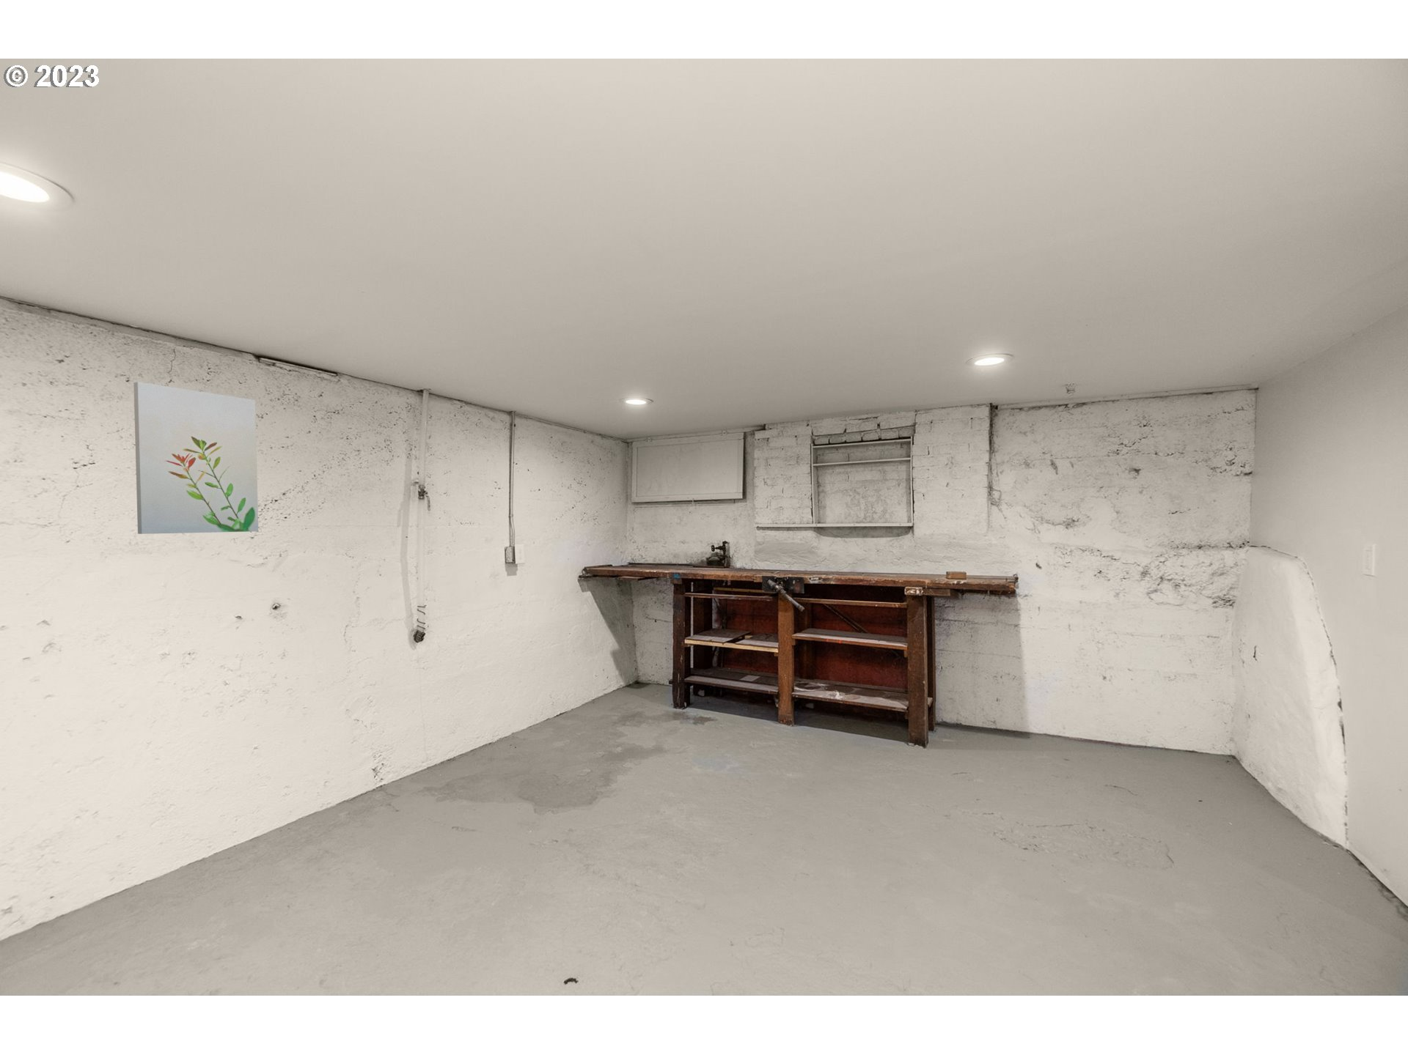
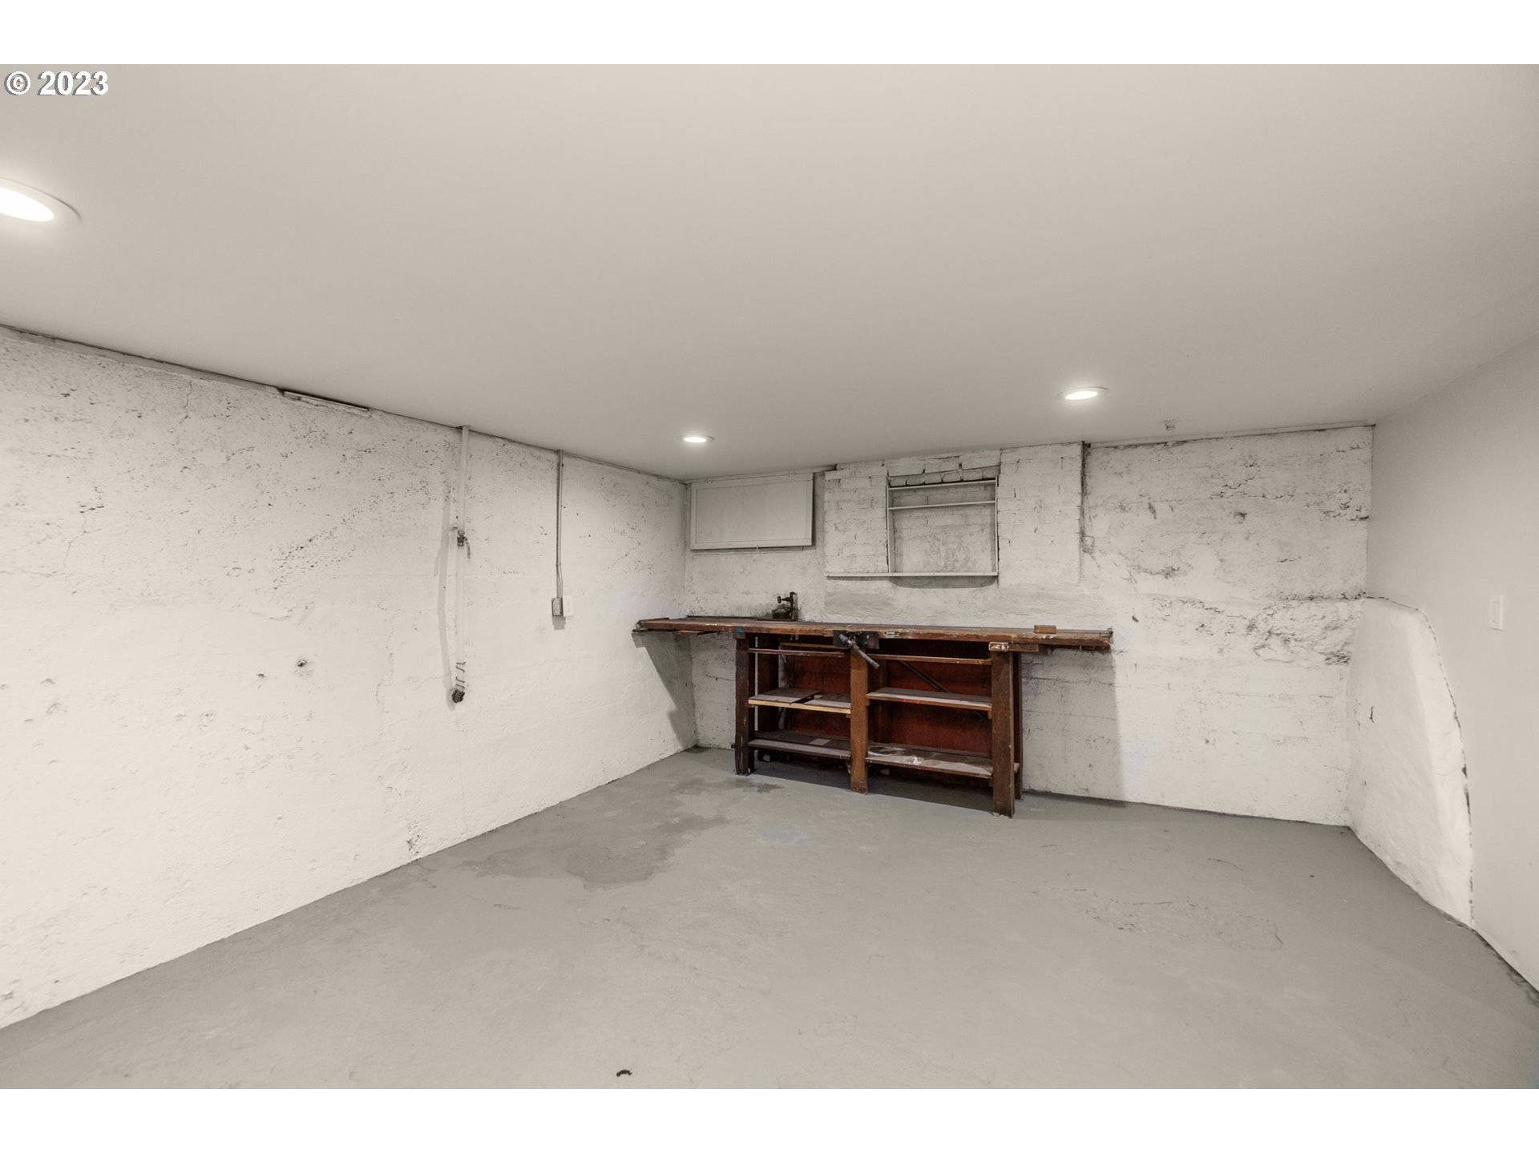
- wall art [133,381,258,535]
